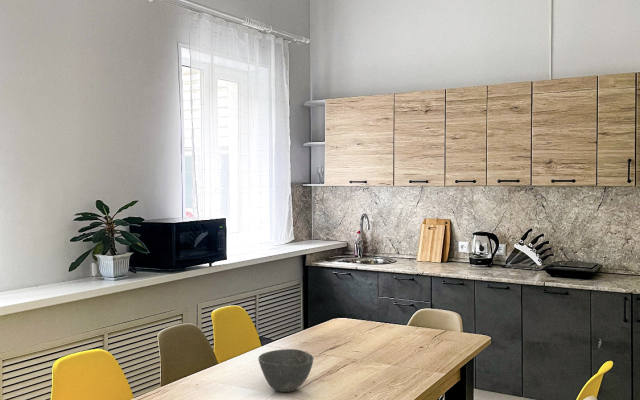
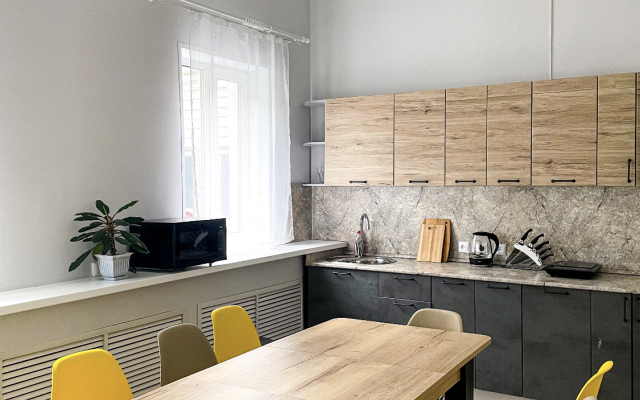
- bowl [257,348,314,393]
